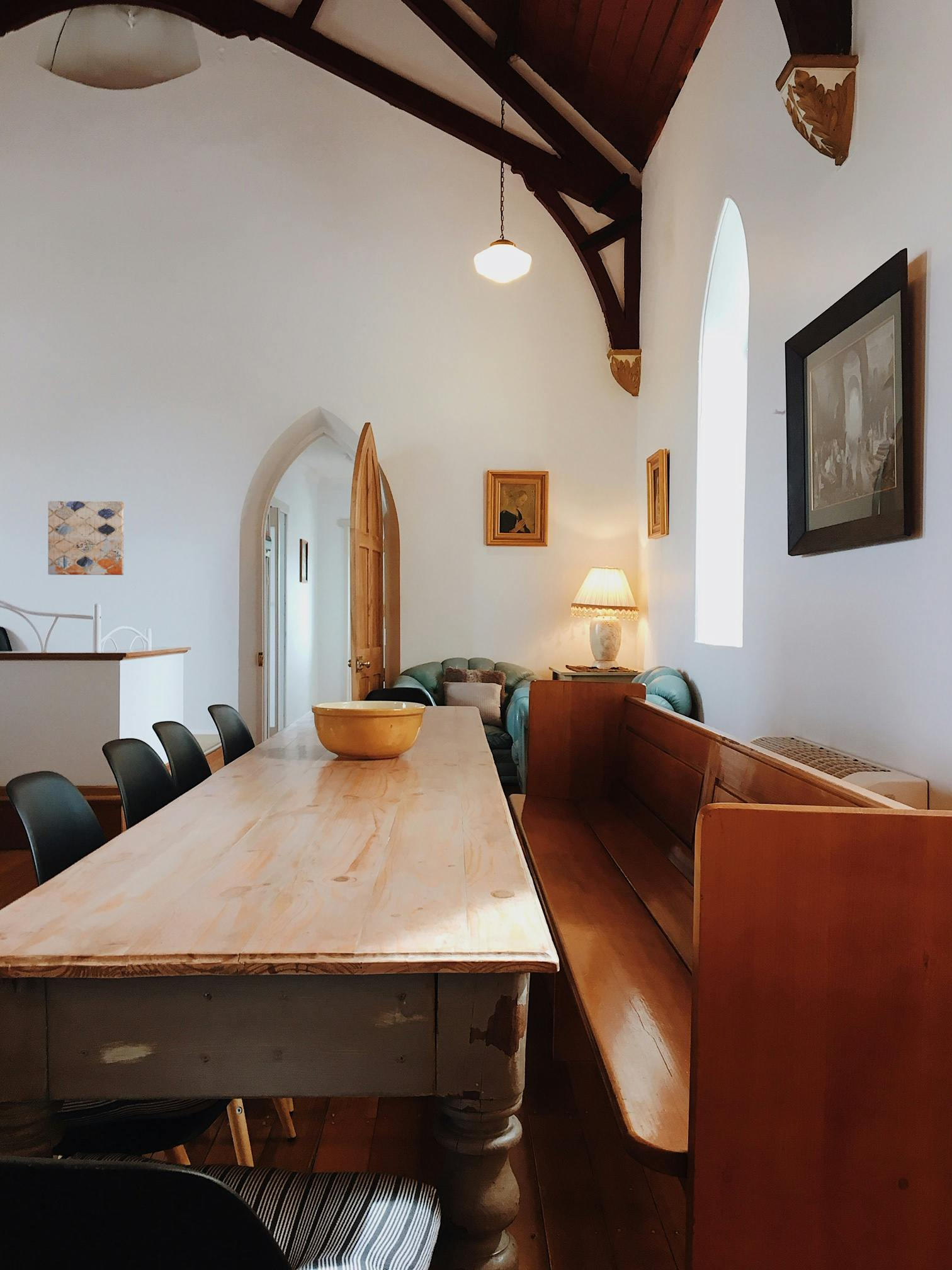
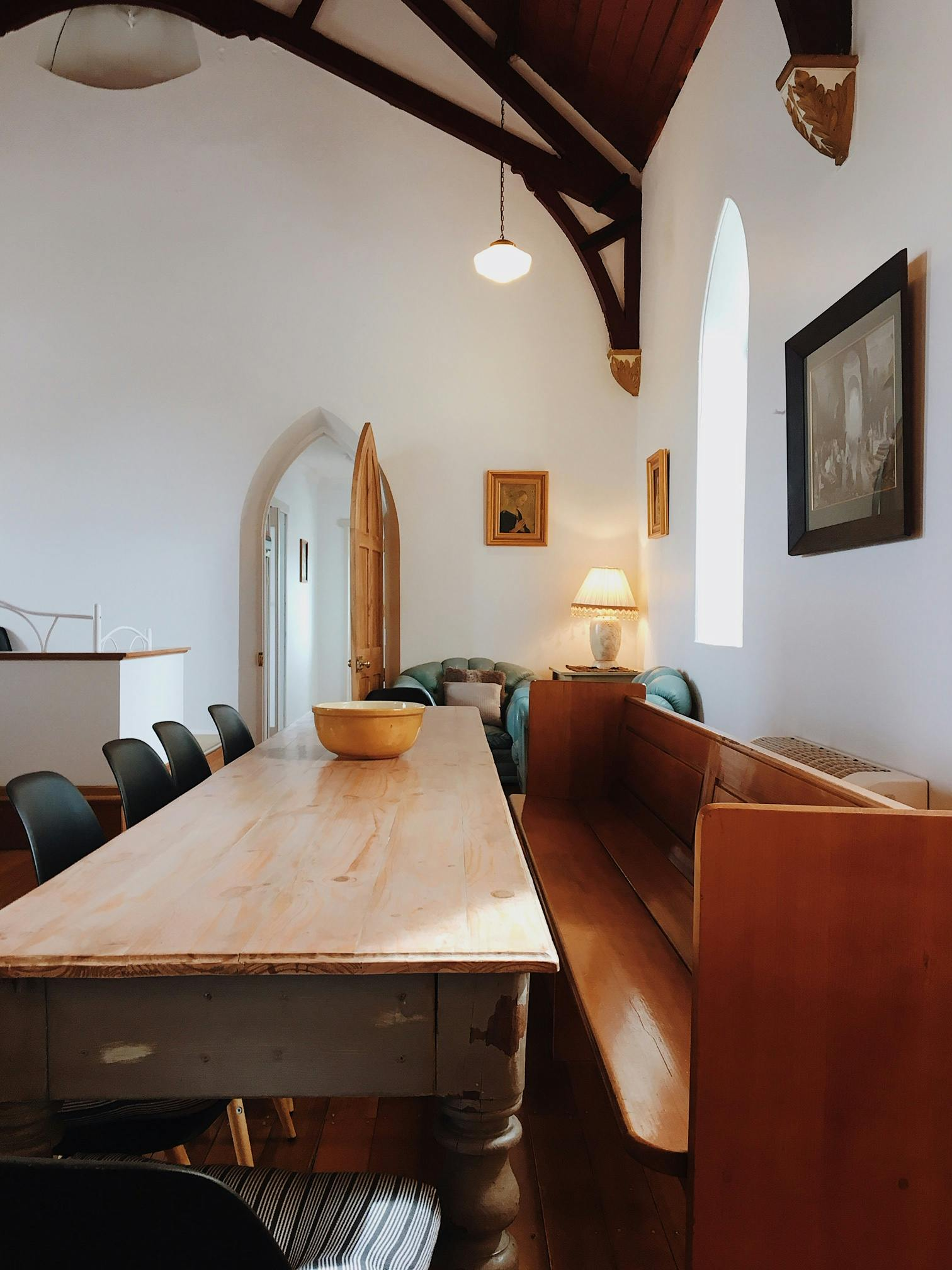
- wall art [47,500,124,576]
